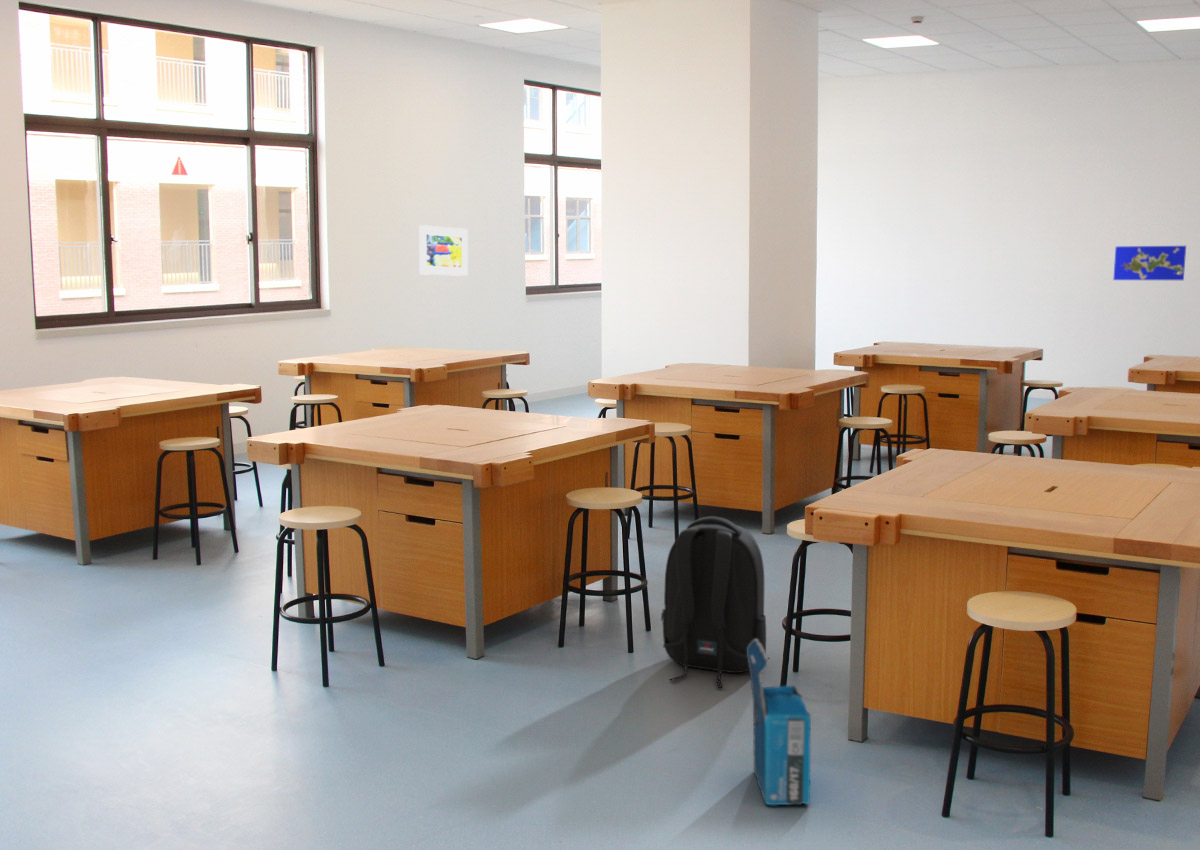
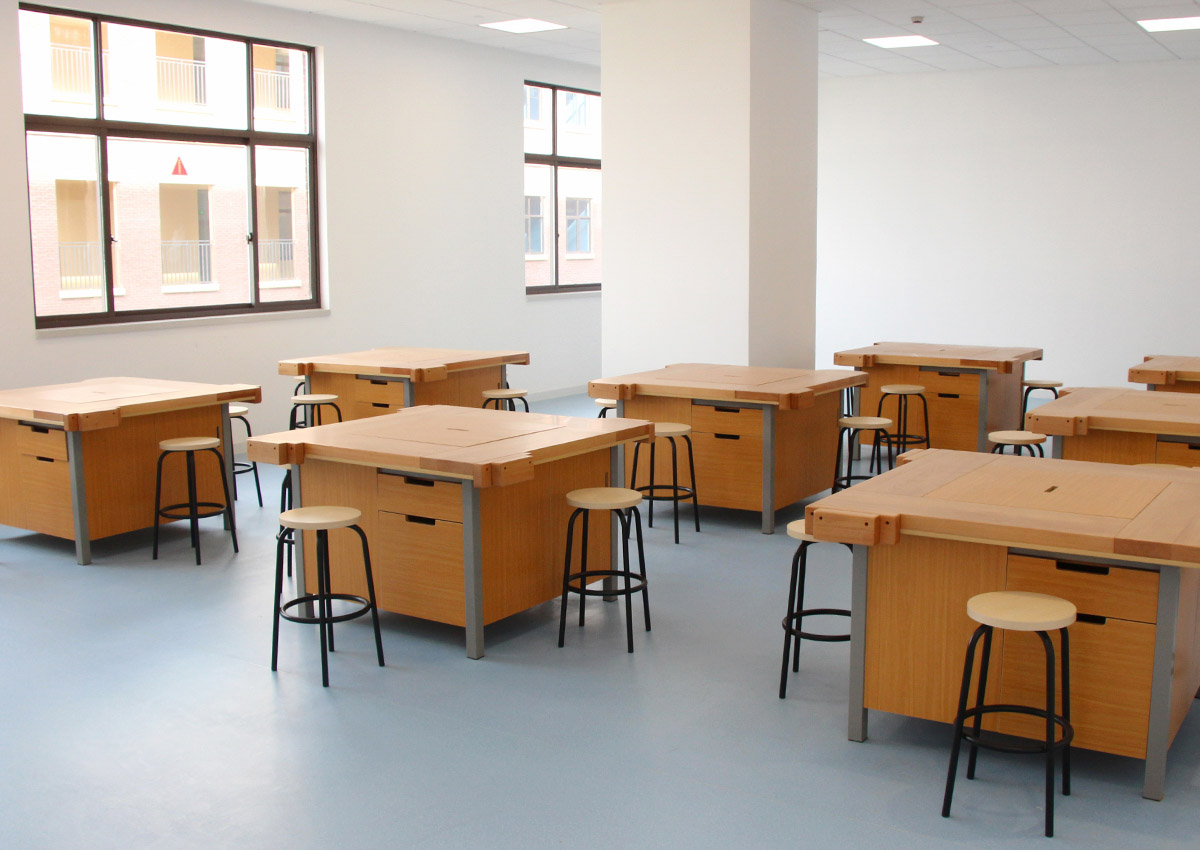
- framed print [418,224,469,277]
- world map [1112,245,1187,281]
- backpack [660,515,767,689]
- cardboard box [747,639,812,806]
